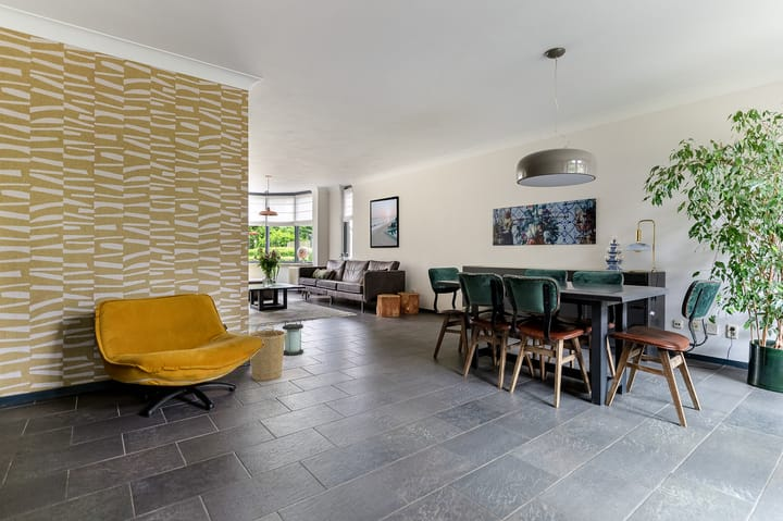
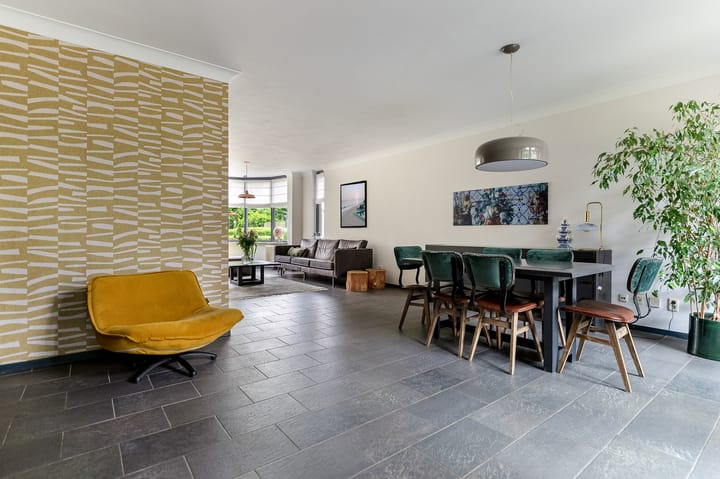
- basket [247,322,286,382]
- lantern [281,320,304,357]
